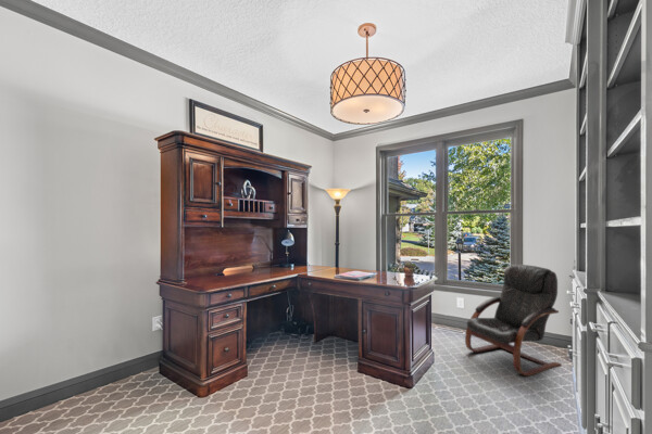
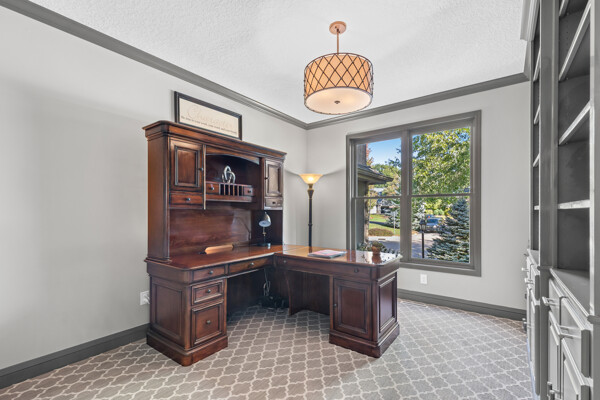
- armchair [464,264,563,376]
